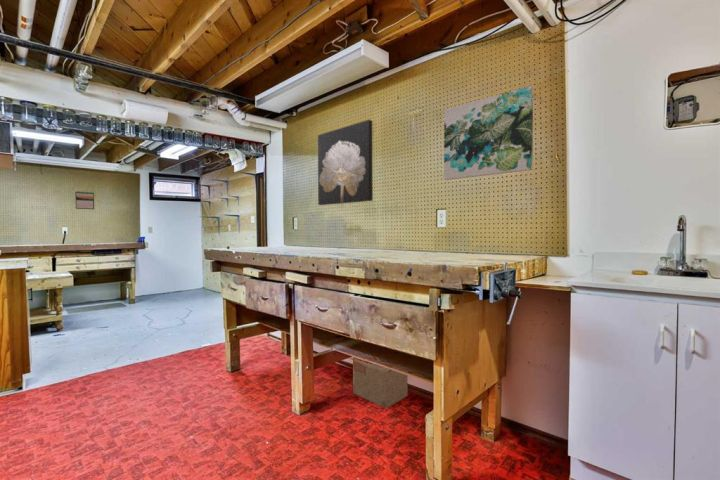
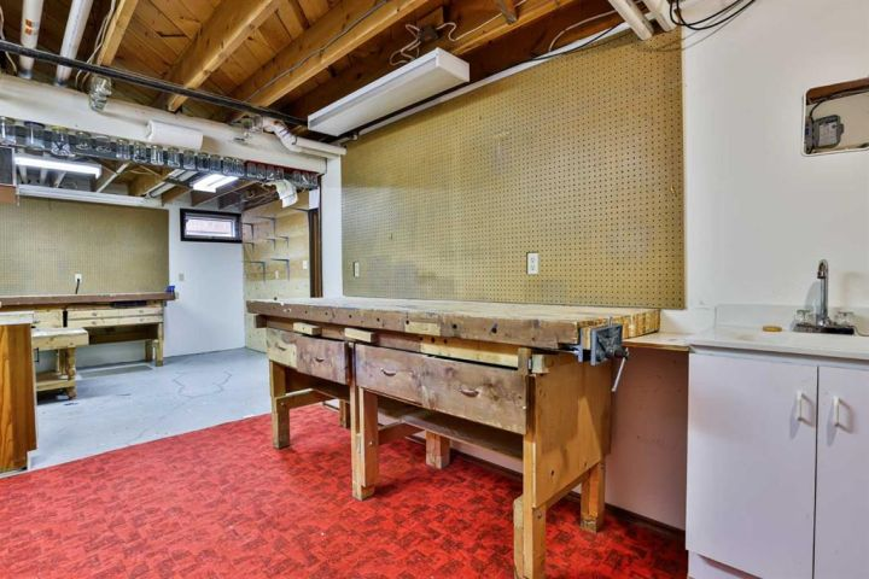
- wall art [317,119,374,206]
- calendar [74,190,95,210]
- wall art [443,85,534,181]
- cardboard box [349,356,409,409]
